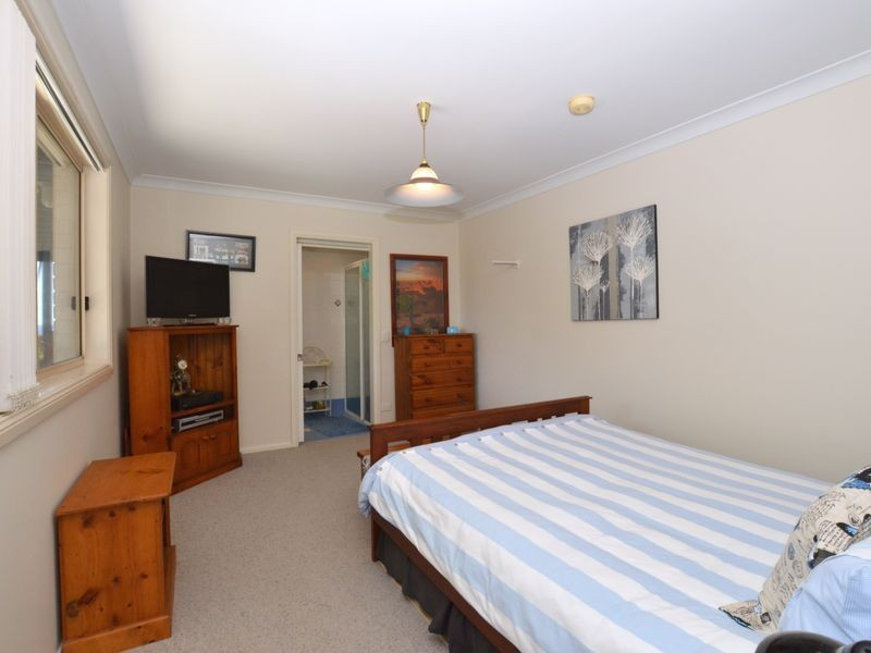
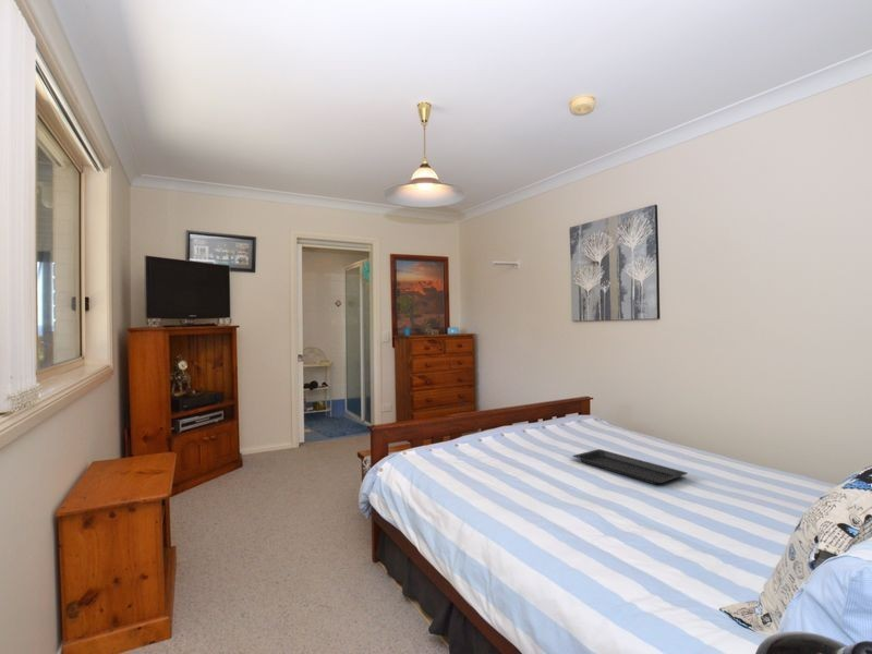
+ serving tray [571,448,689,485]
